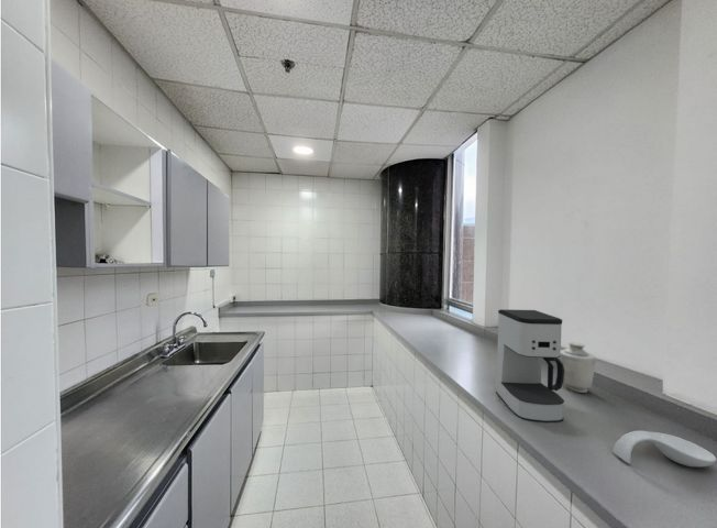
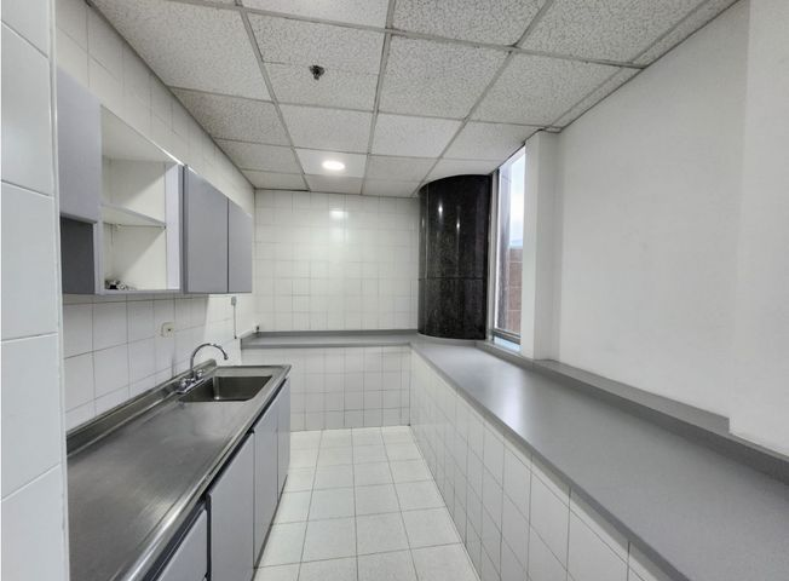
- vase [559,341,596,394]
- spoon rest [611,430,717,468]
- coffee maker [495,308,565,424]
